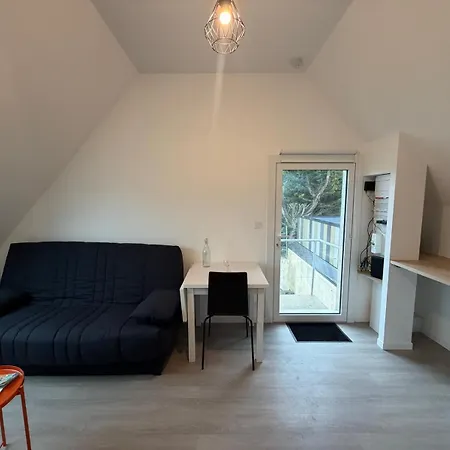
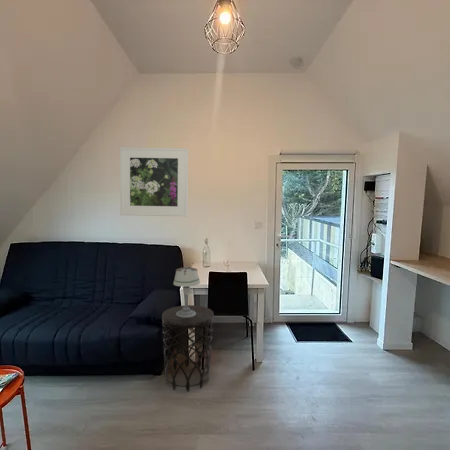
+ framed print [119,146,189,217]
+ table lamp [172,265,201,318]
+ side table [161,304,215,393]
